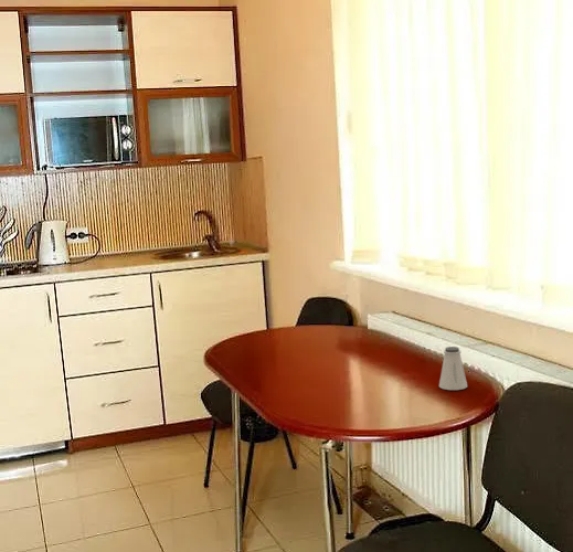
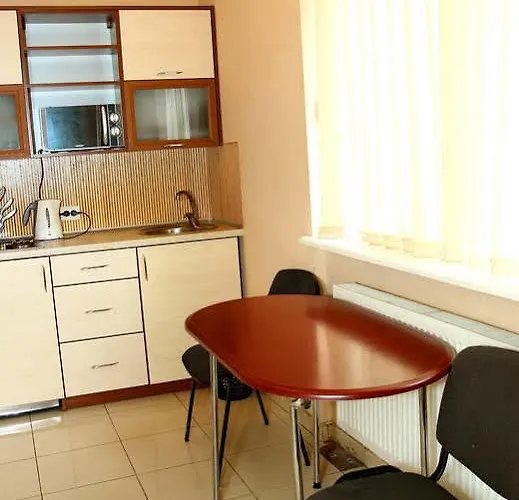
- saltshaker [438,346,468,391]
